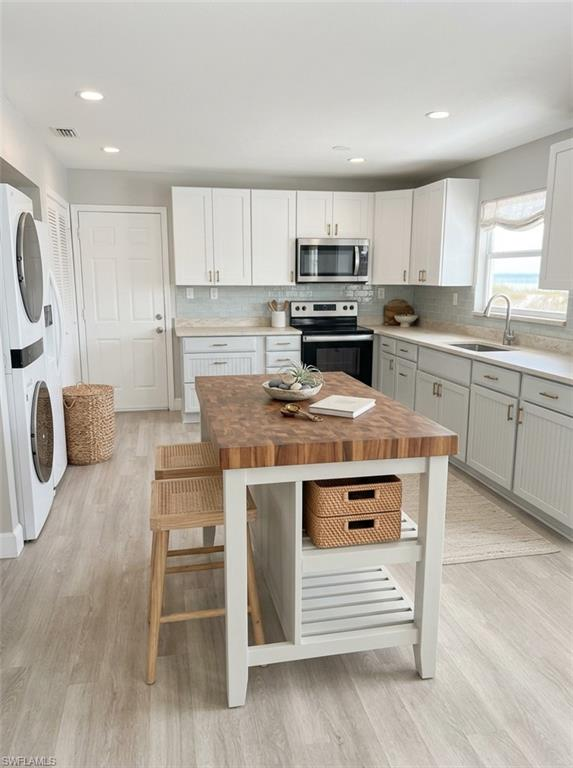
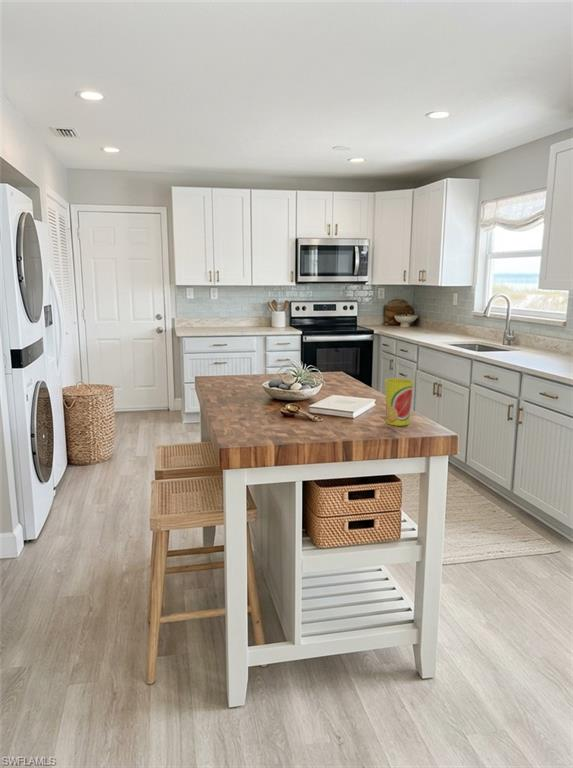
+ cup [384,377,415,427]
